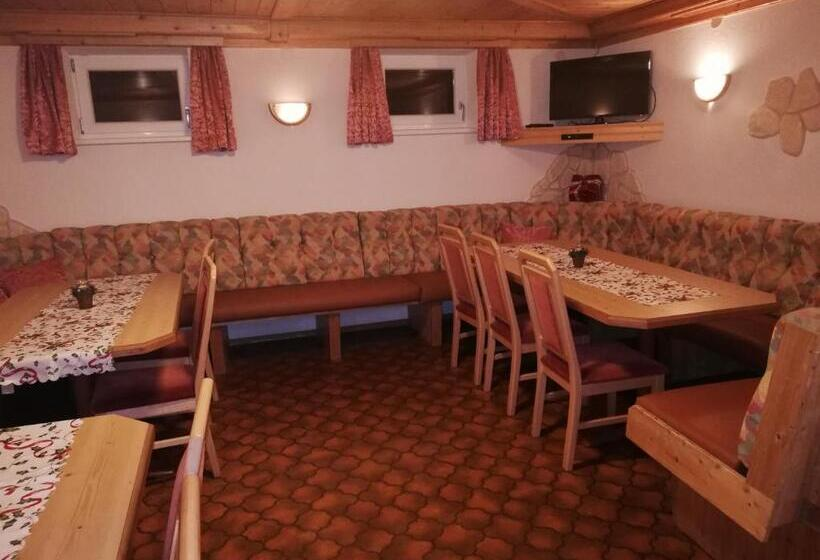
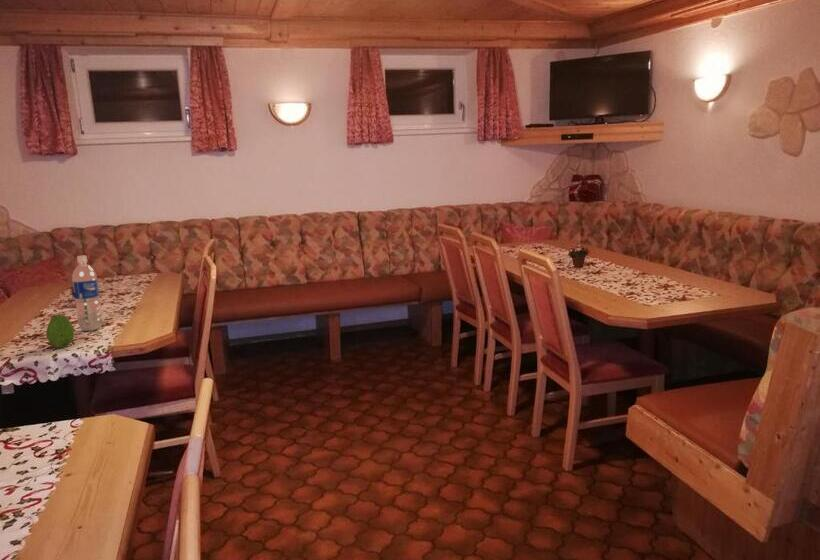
+ fruit [45,313,76,349]
+ water bottle [71,255,103,332]
